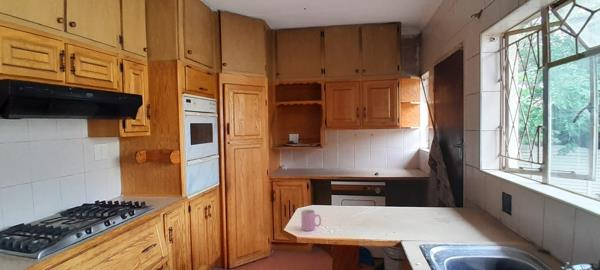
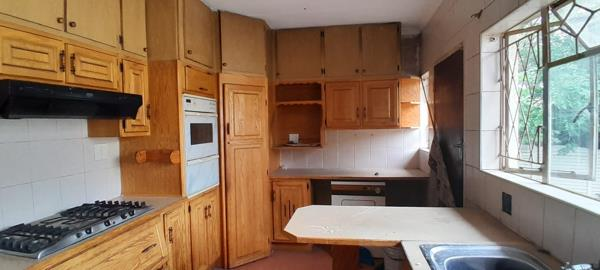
- cup [300,209,322,232]
